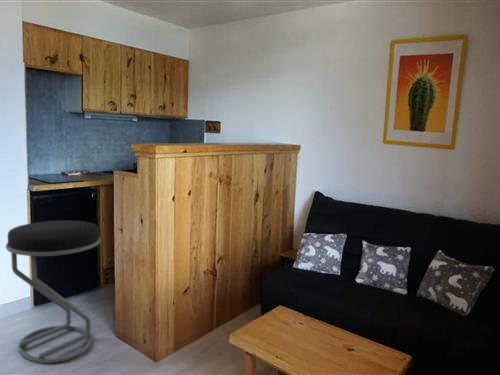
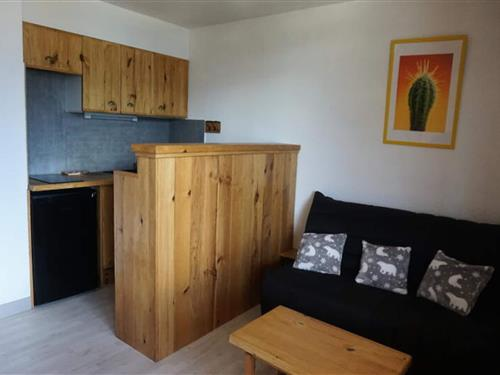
- stool [5,219,102,364]
